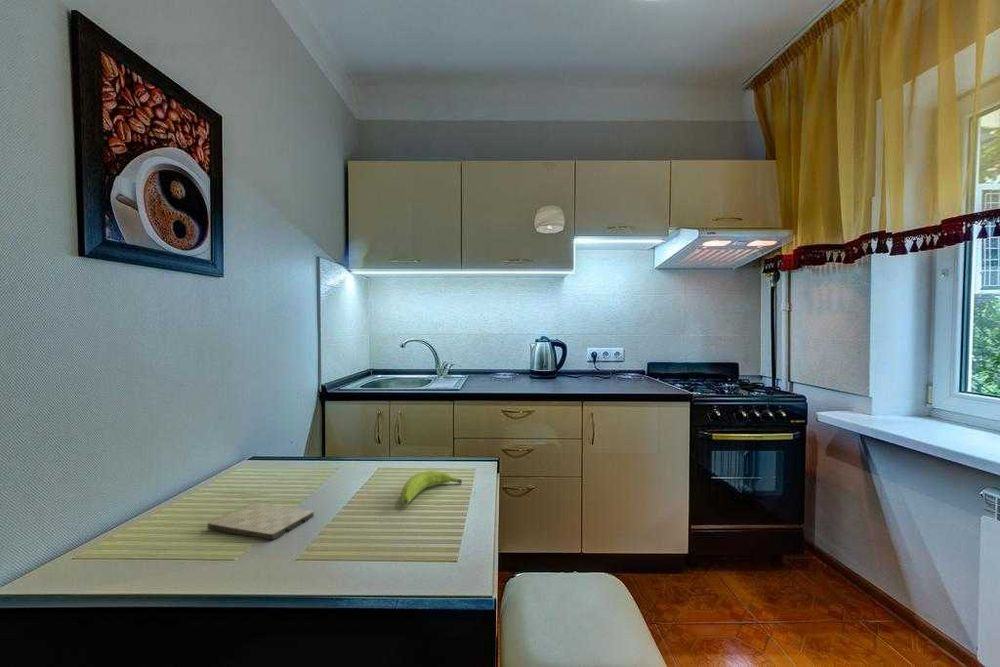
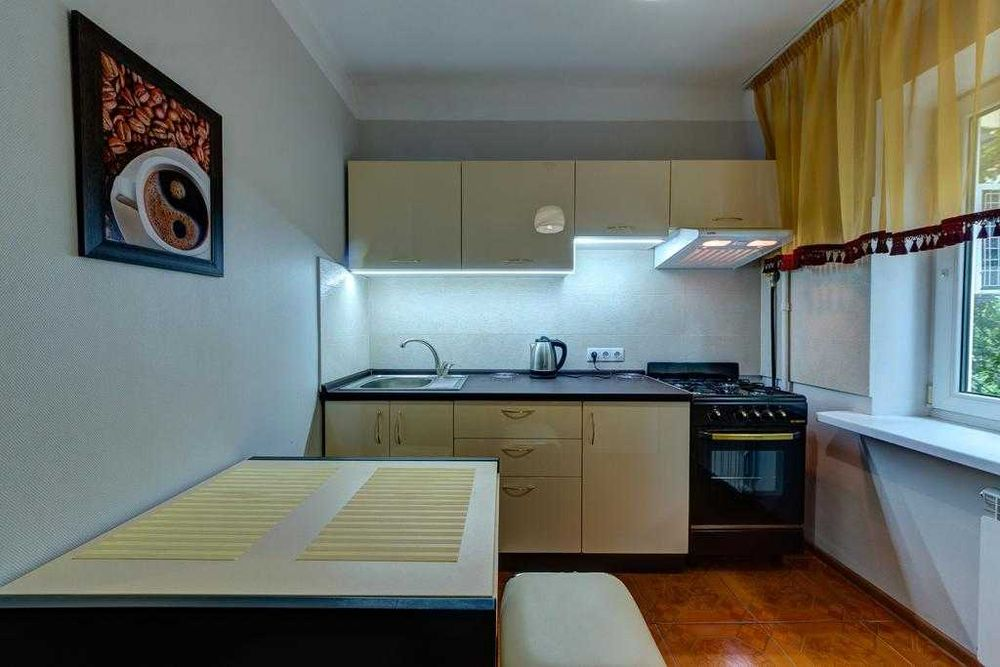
- fruit [400,470,463,507]
- cutting board [207,501,315,542]
